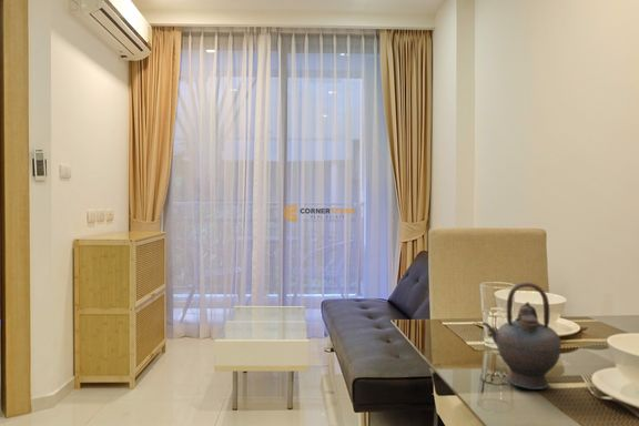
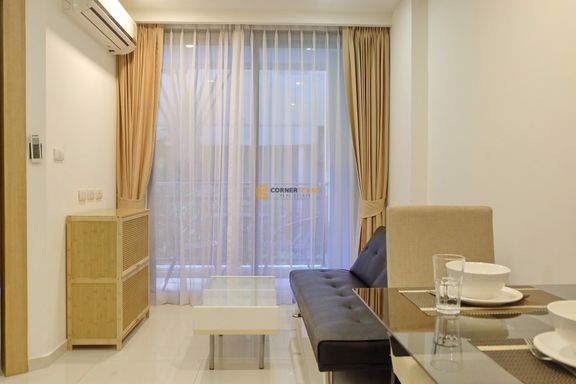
- teapot [481,282,562,390]
